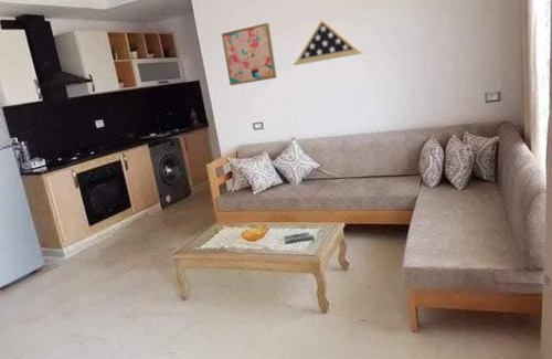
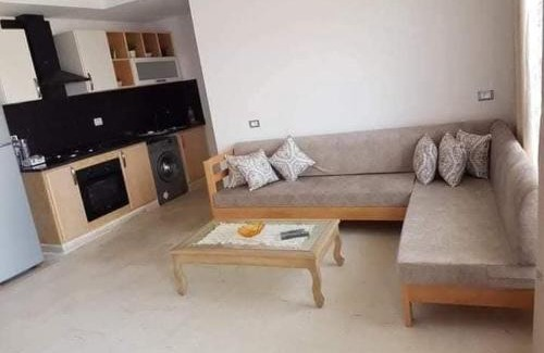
- display case [291,19,364,66]
- wall art [221,22,278,86]
